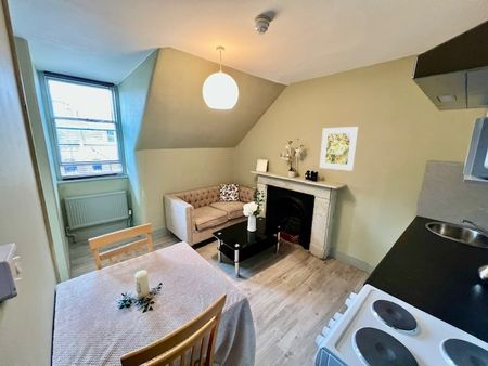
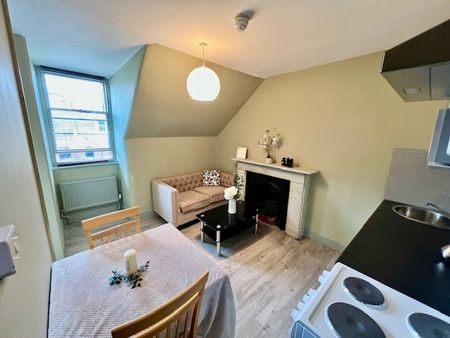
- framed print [319,126,360,172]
